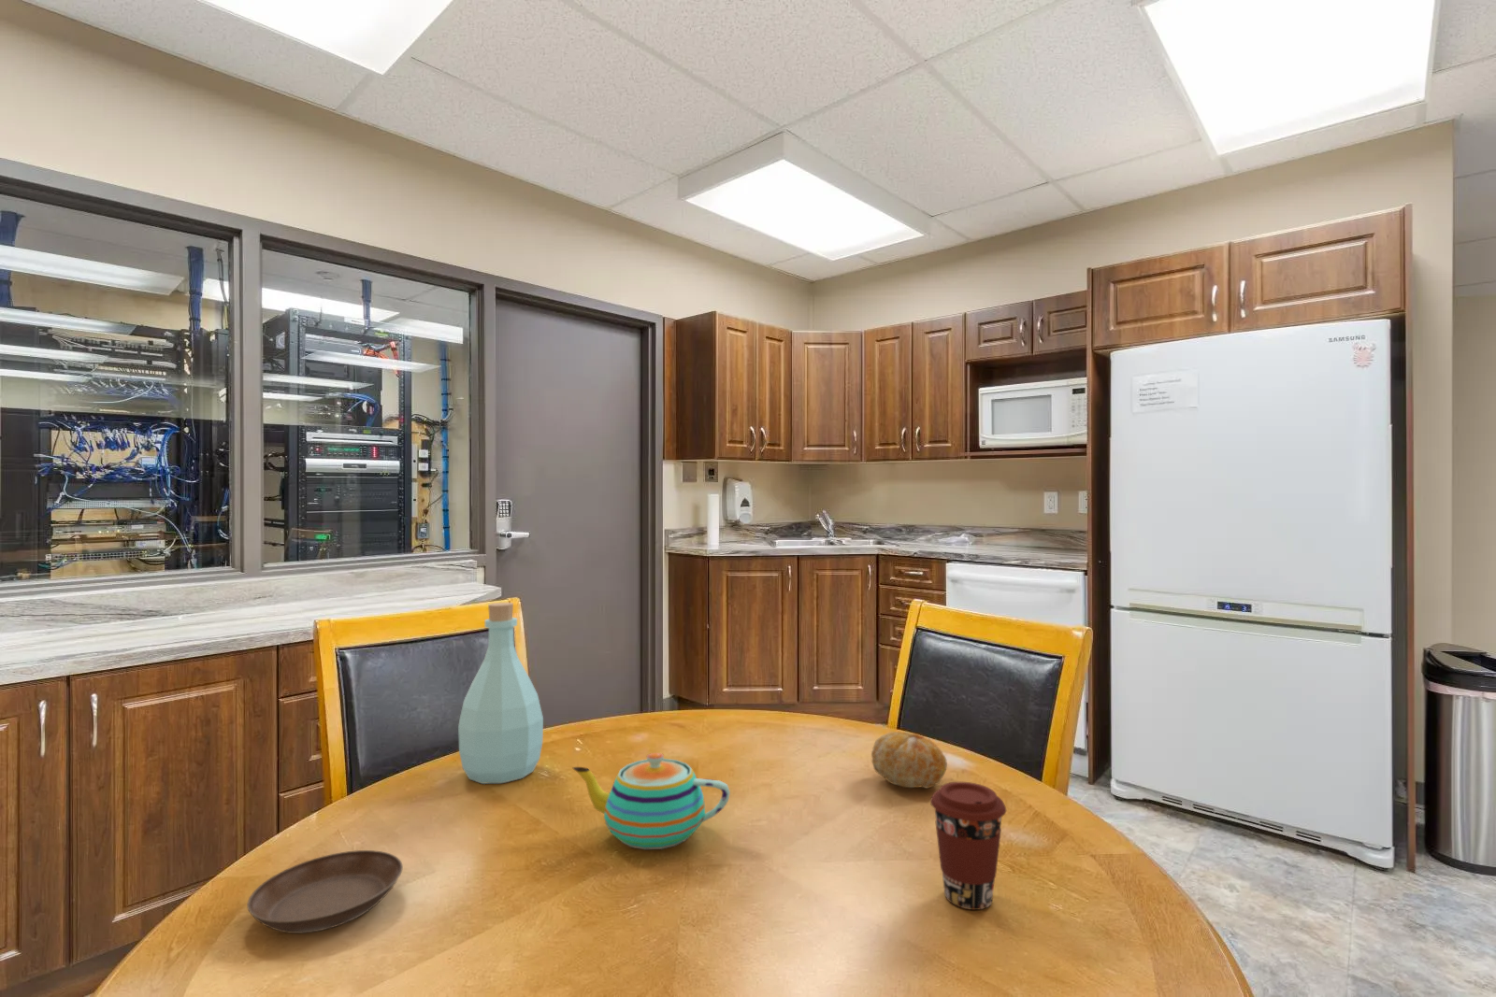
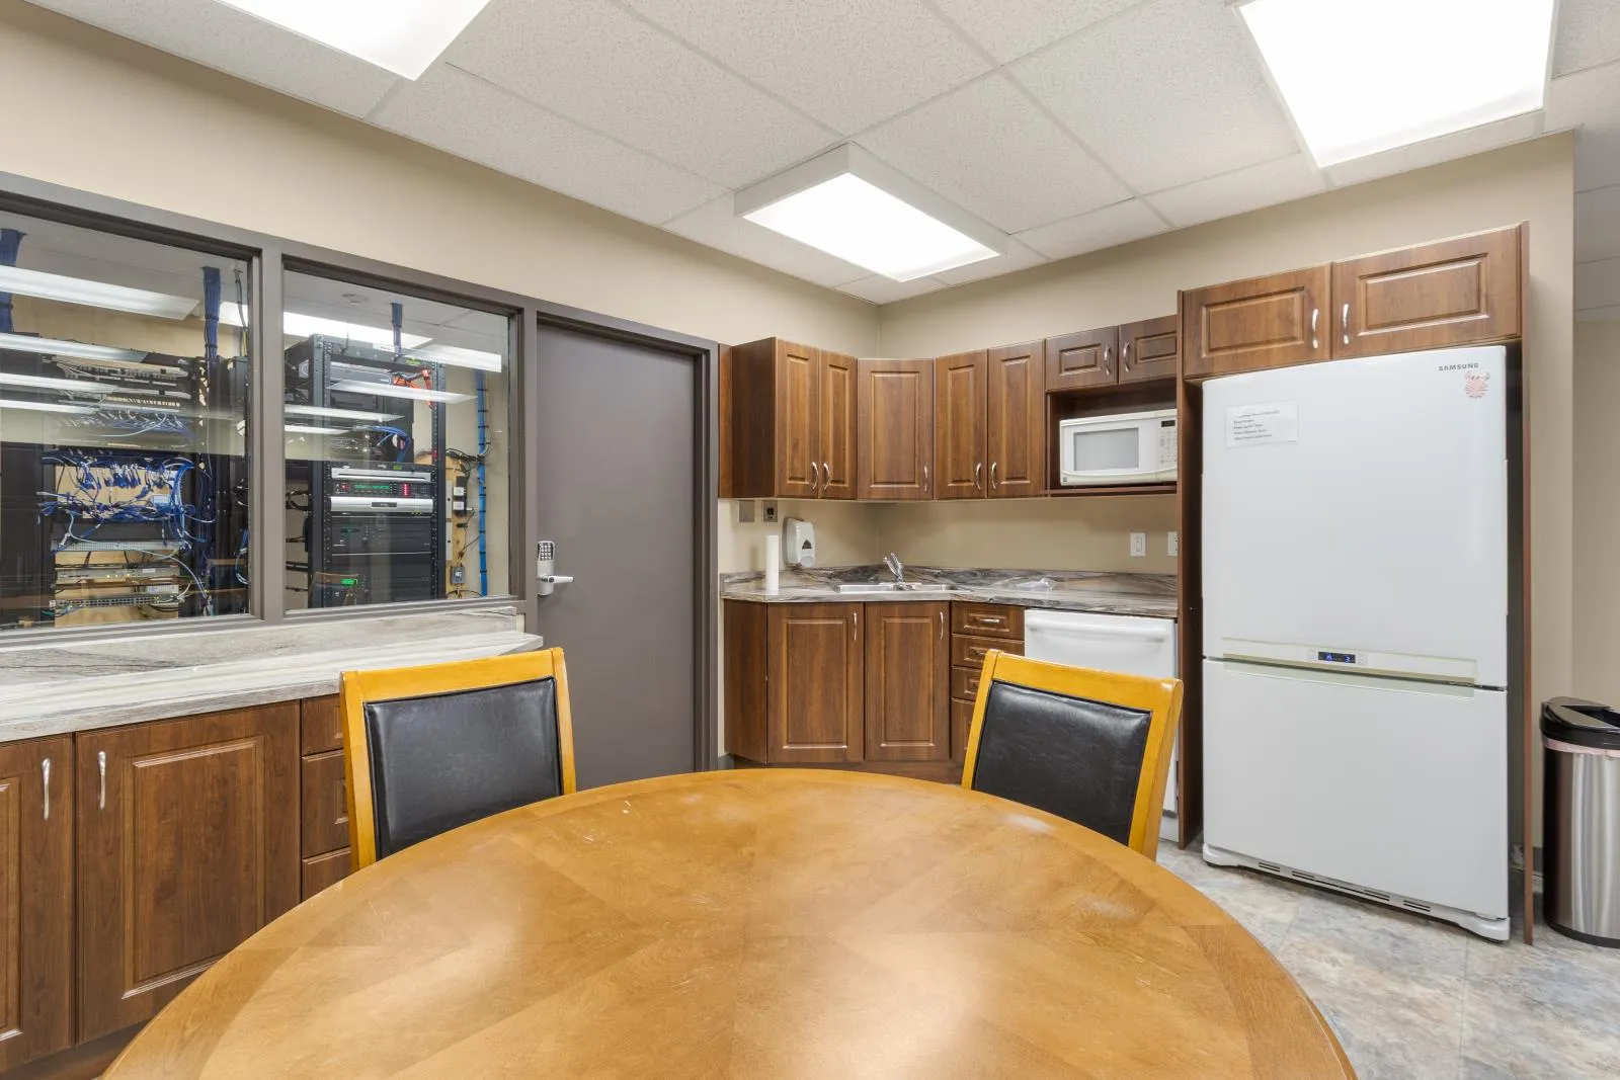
- coffee cup [929,781,1007,911]
- fruit [870,731,948,789]
- teapot [572,752,731,850]
- bottle [457,602,544,784]
- saucer [246,849,404,935]
